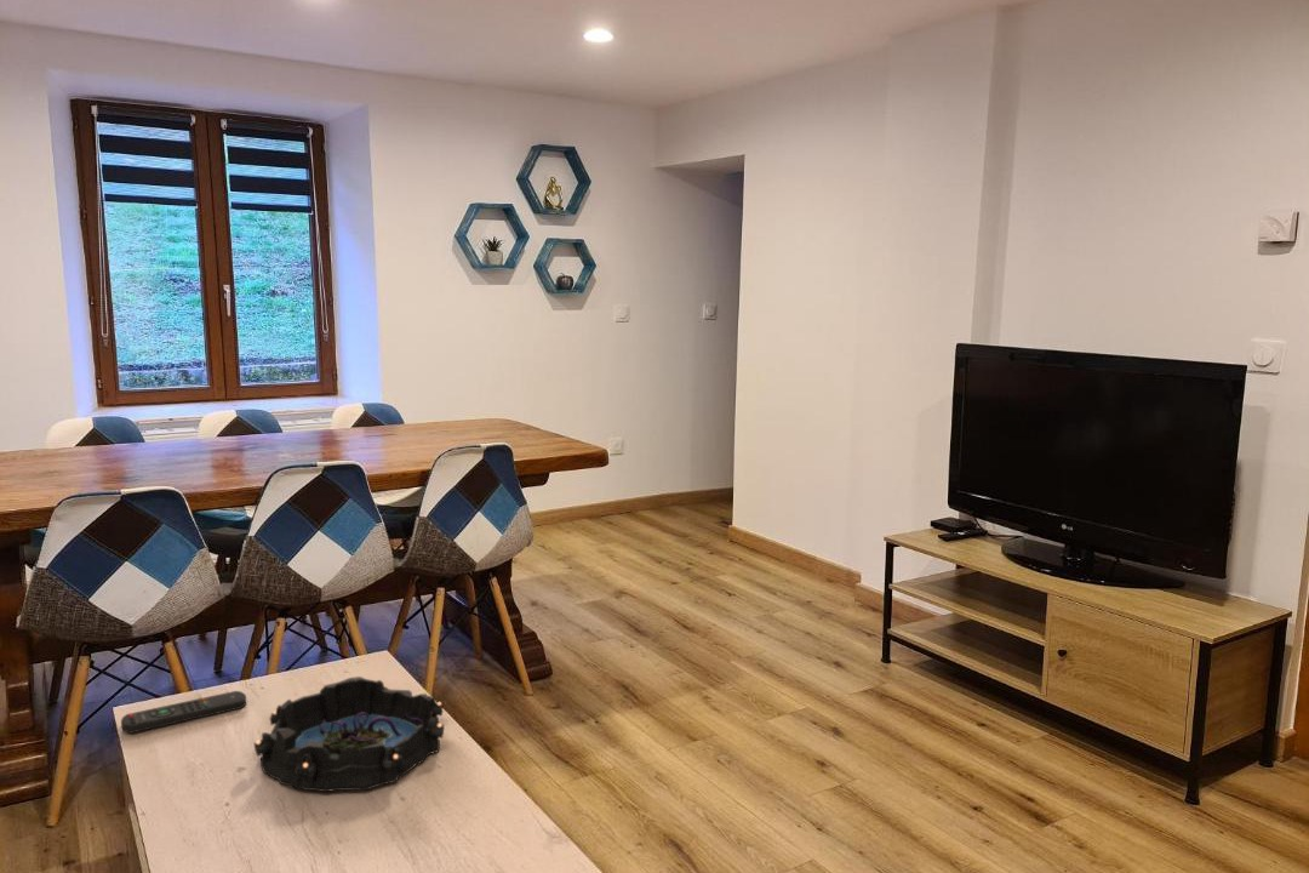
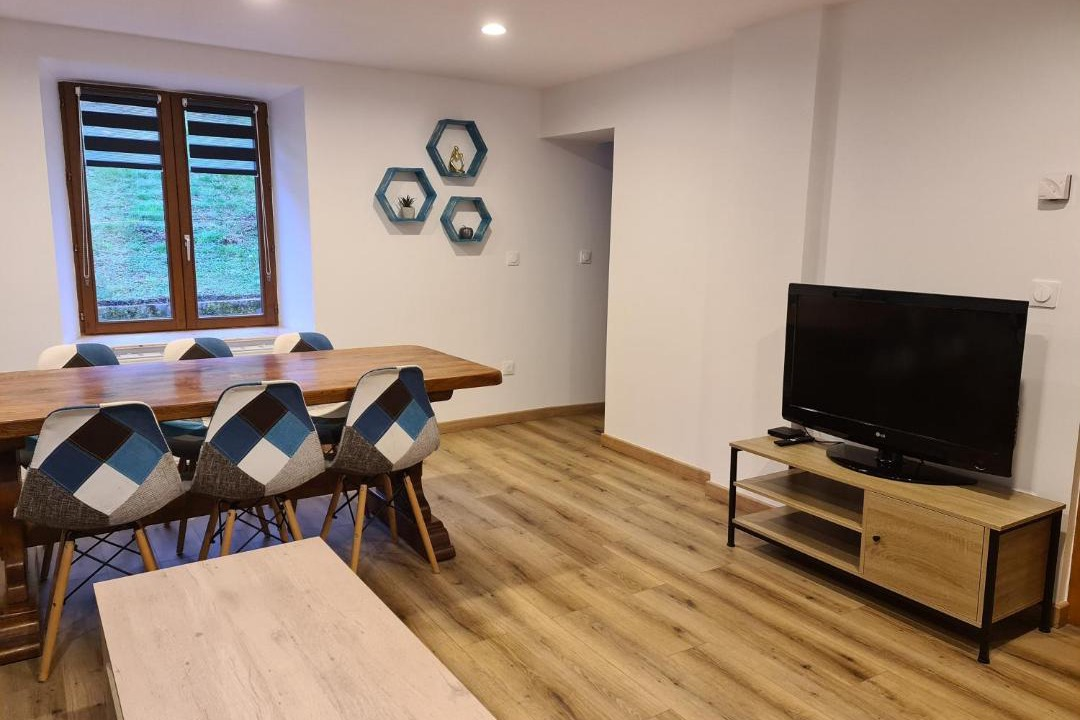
- remote control [120,690,247,735]
- decorative bowl [253,675,445,793]
